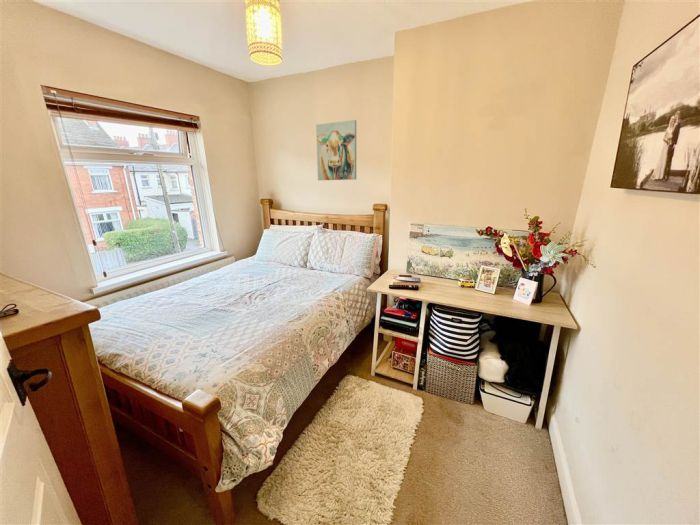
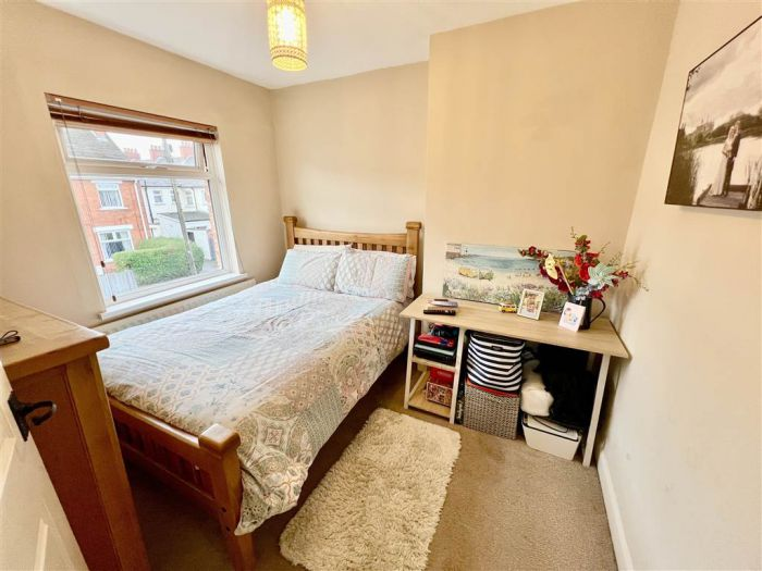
- wall art [315,119,357,181]
